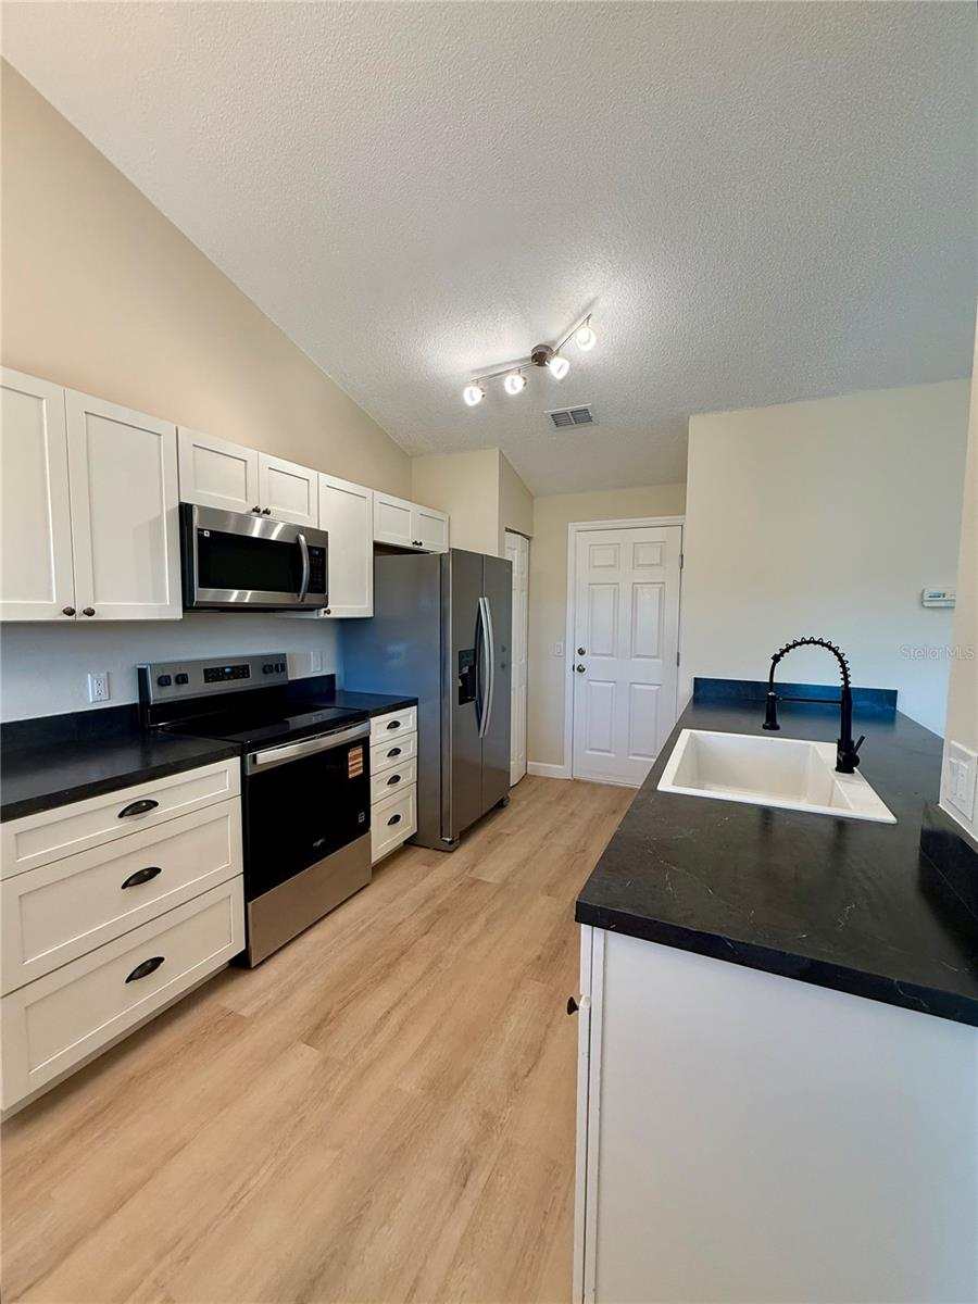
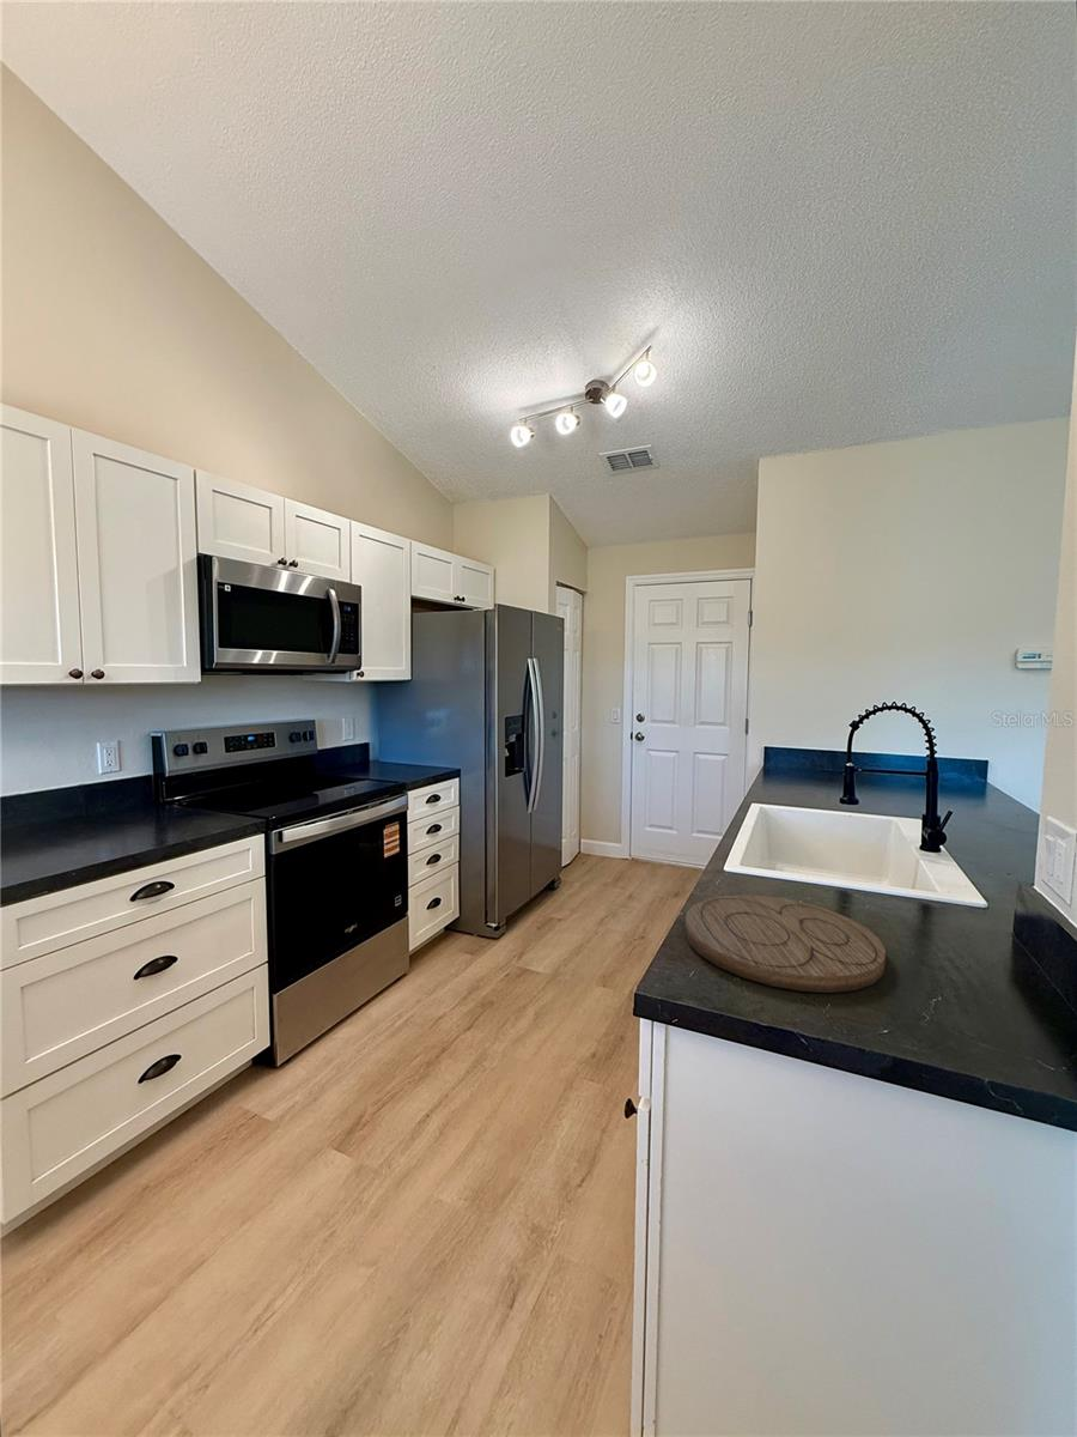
+ cutting board [683,893,887,994]
